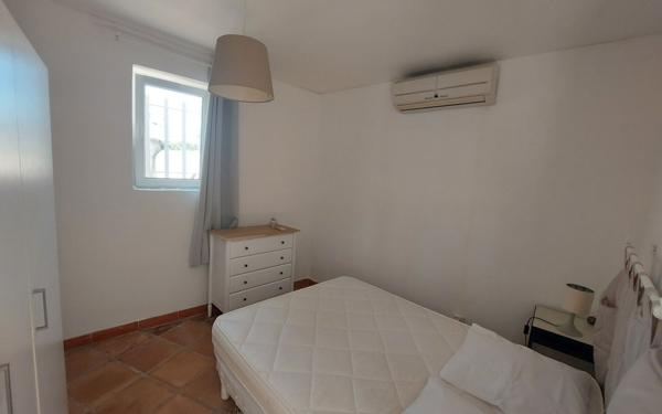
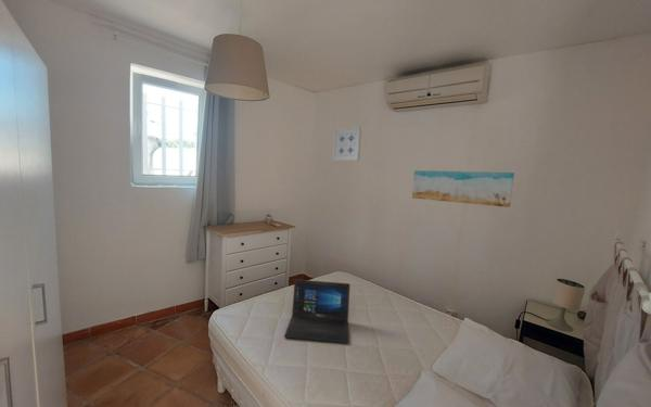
+ wall art [332,126,362,162]
+ laptop [283,279,352,344]
+ wall art [411,169,515,208]
